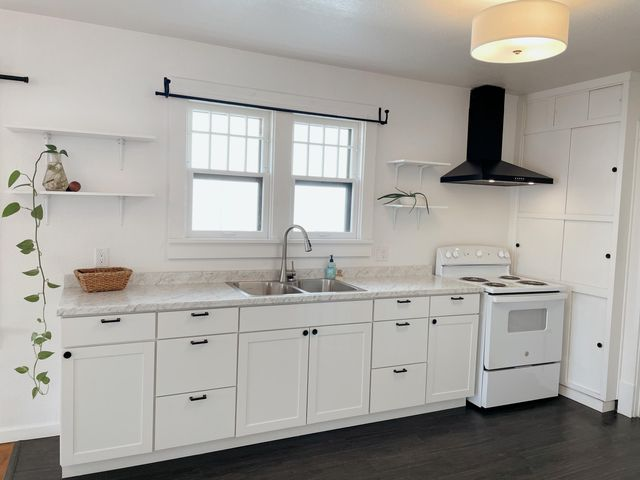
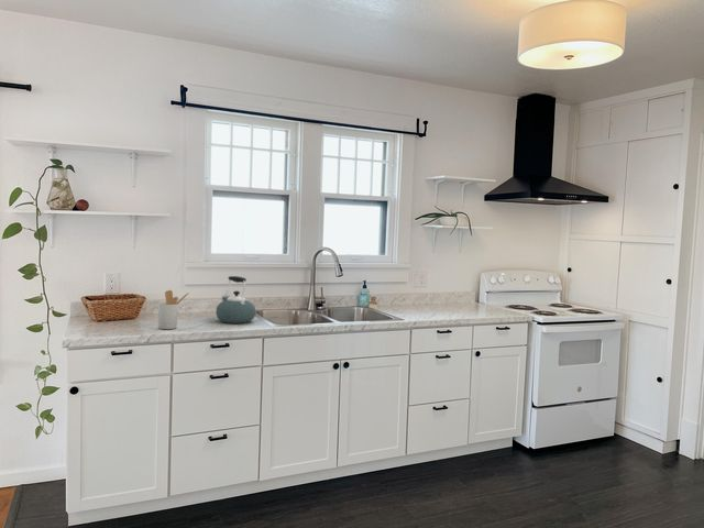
+ kettle [215,275,256,324]
+ utensil holder [157,289,190,330]
